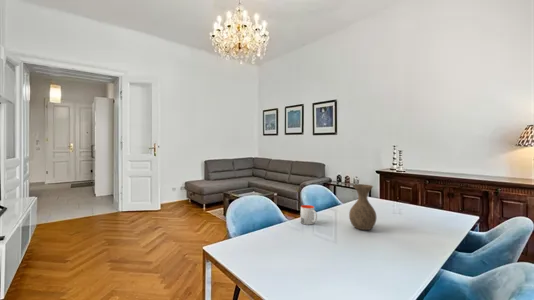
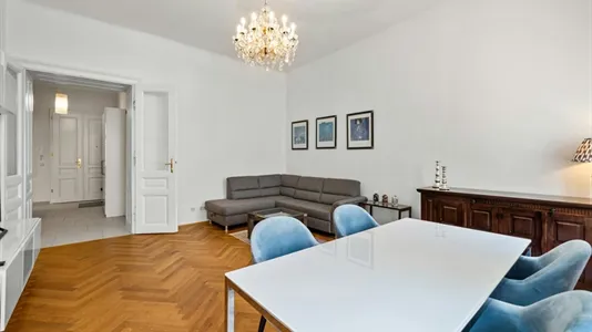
- vase [348,183,377,231]
- mug [300,204,318,226]
